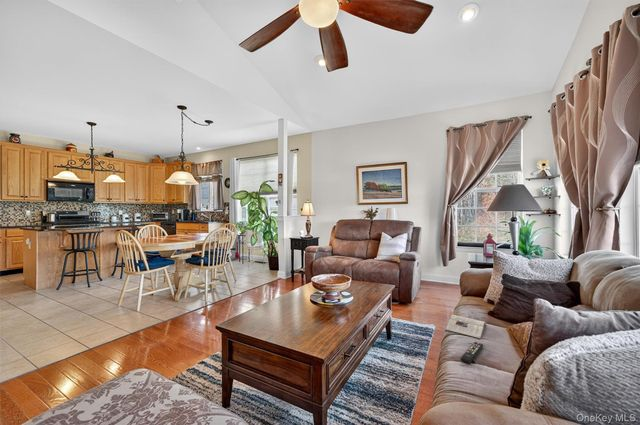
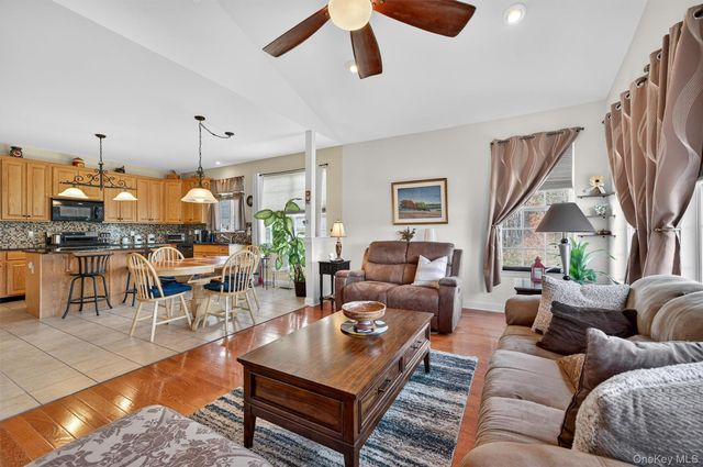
- remote control [460,341,484,365]
- magazine [445,314,487,340]
